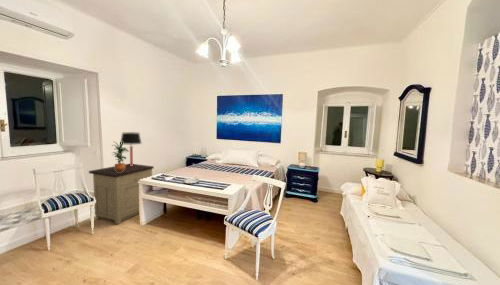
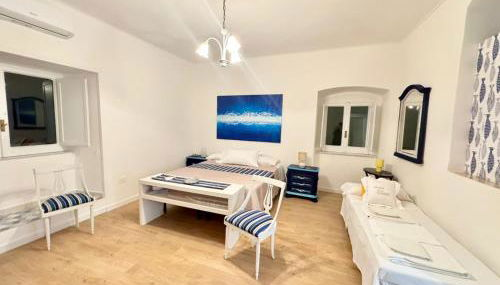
- table lamp [120,131,143,166]
- nightstand [88,163,155,225]
- potted plant [111,141,130,172]
